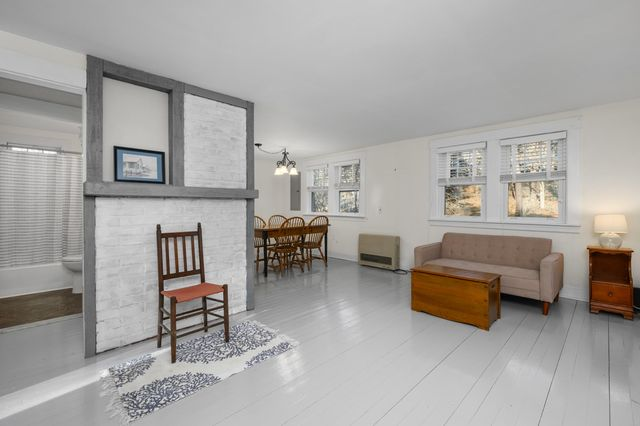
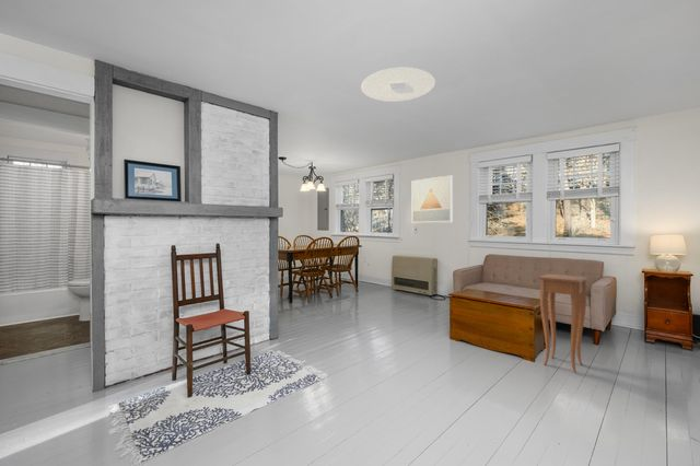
+ side table [537,273,588,374]
+ wall art [411,174,454,224]
+ ceiling light [360,67,436,103]
